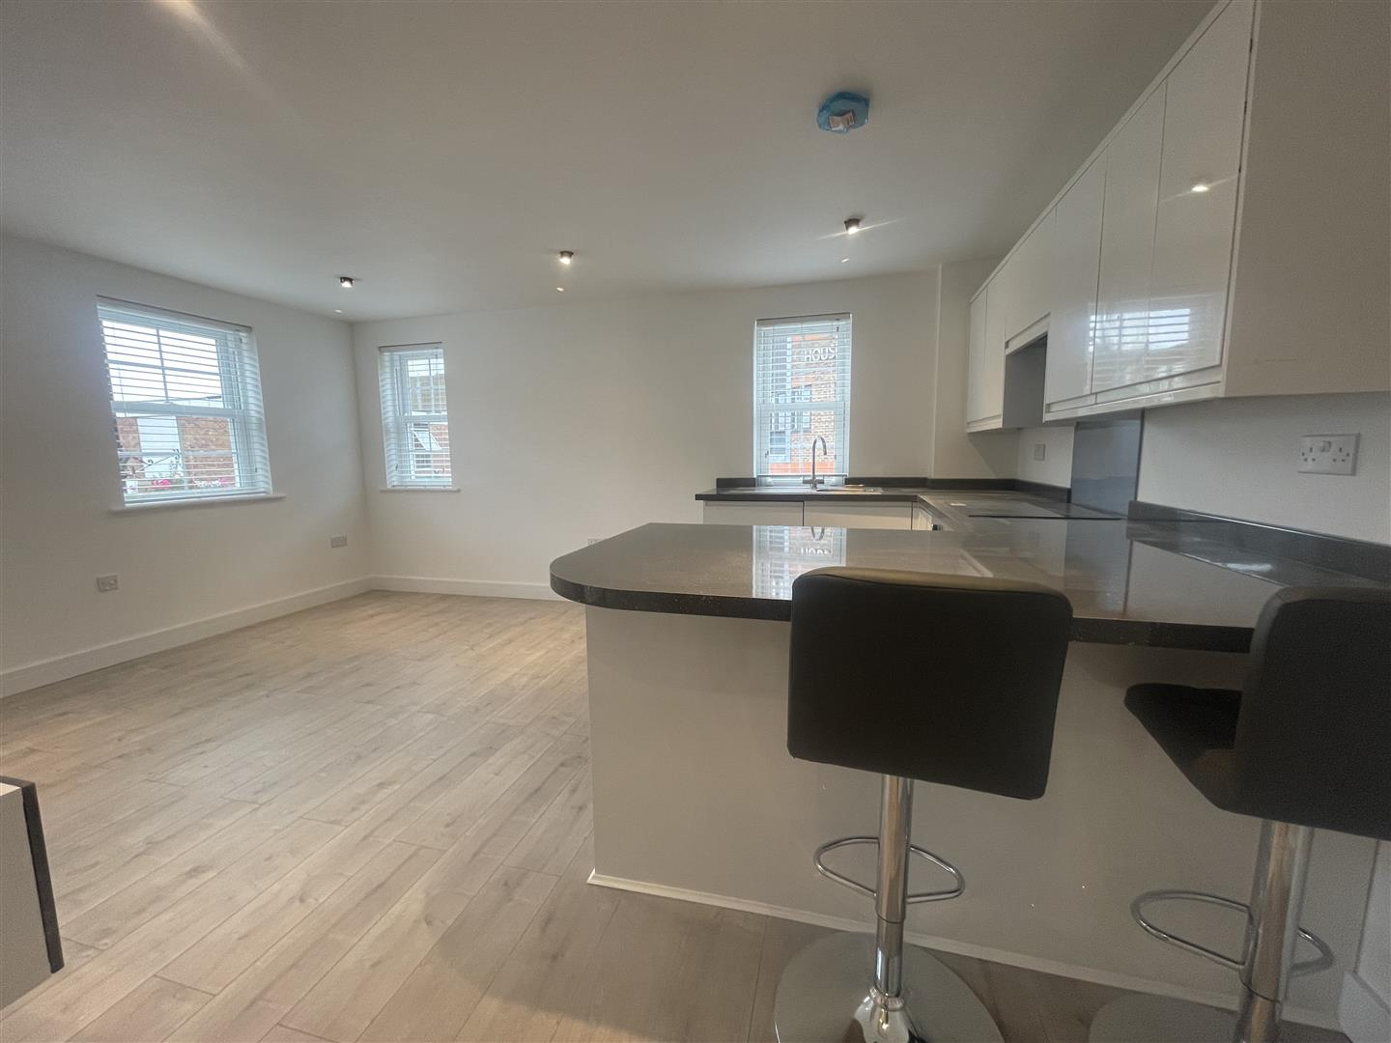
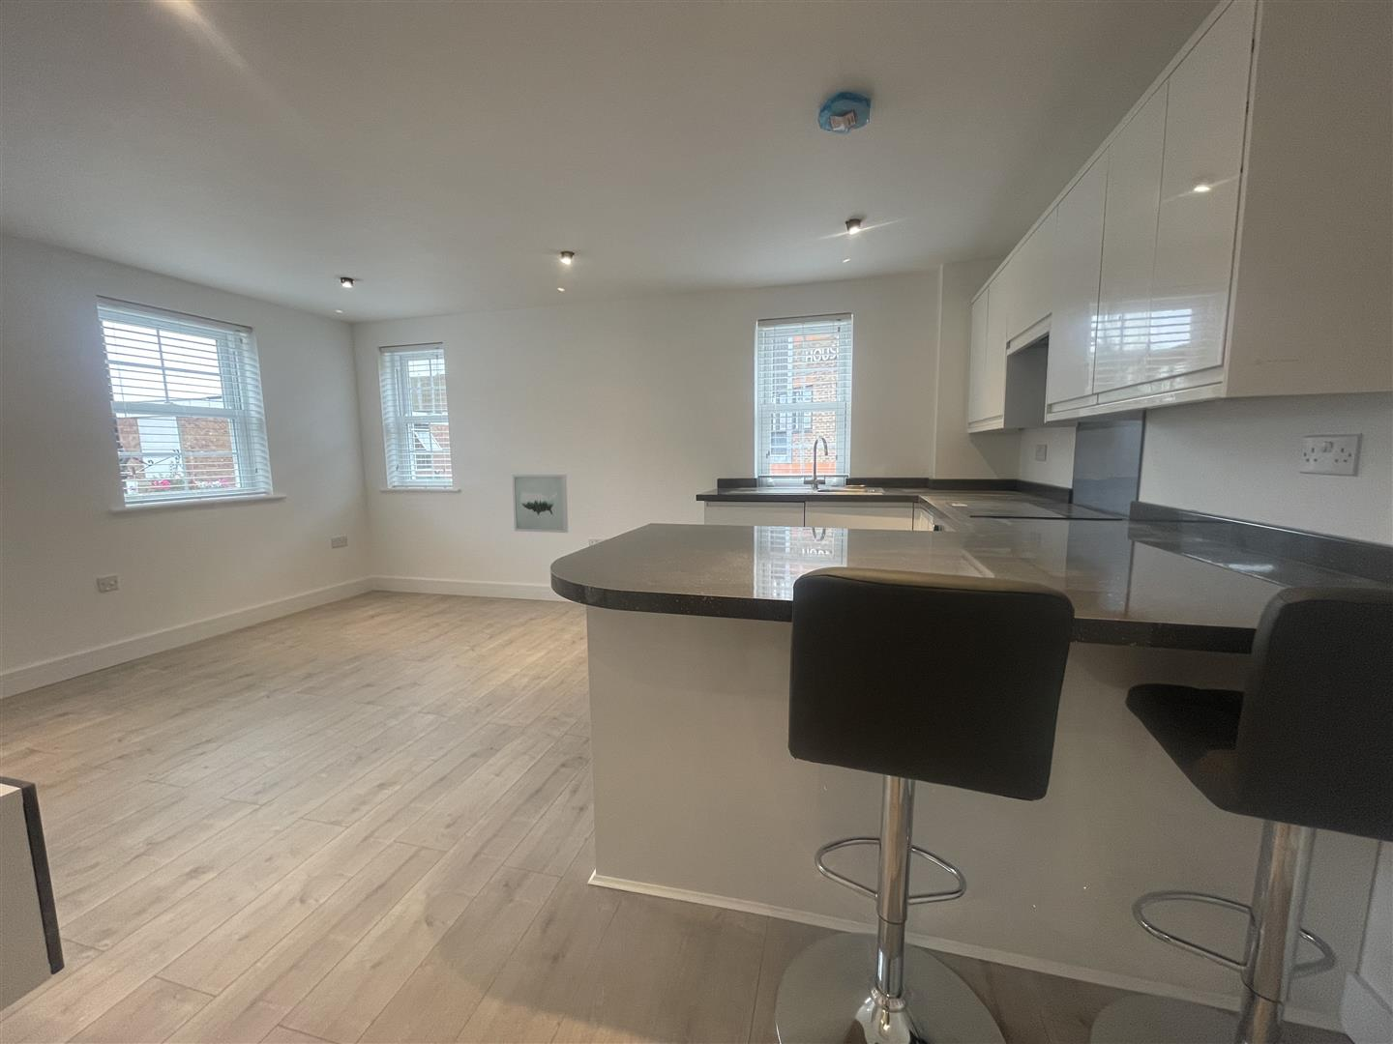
+ wall art [511,474,569,534]
